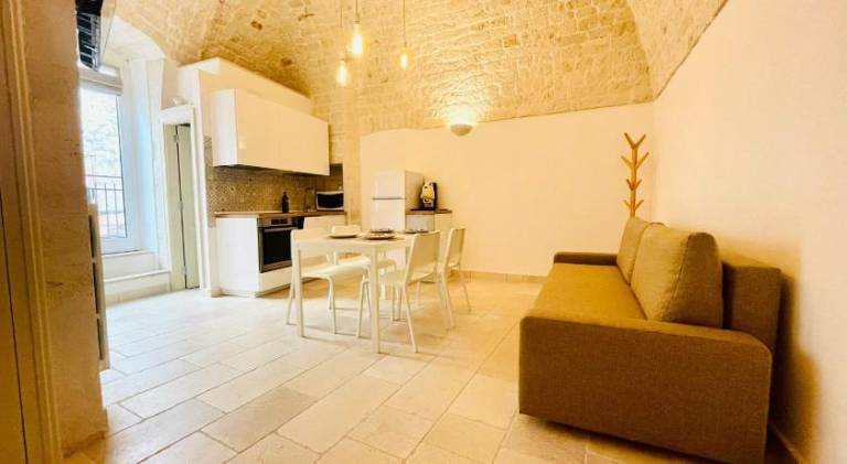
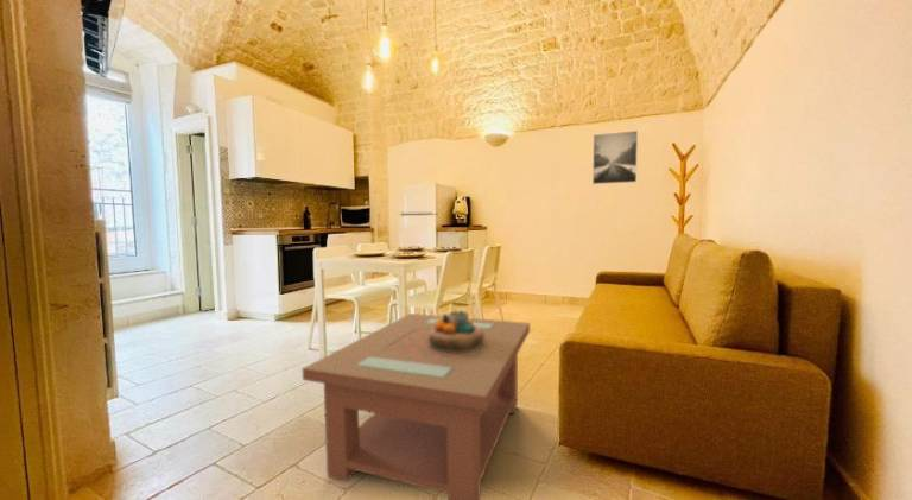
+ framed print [591,129,639,185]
+ decorative bowl [429,309,484,353]
+ coffee table [300,312,531,500]
